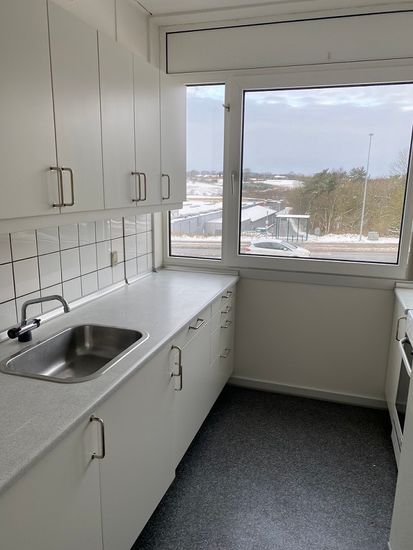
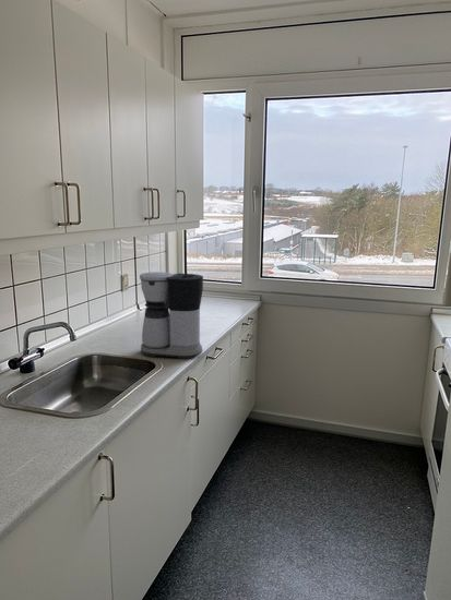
+ coffee maker [139,271,204,360]
